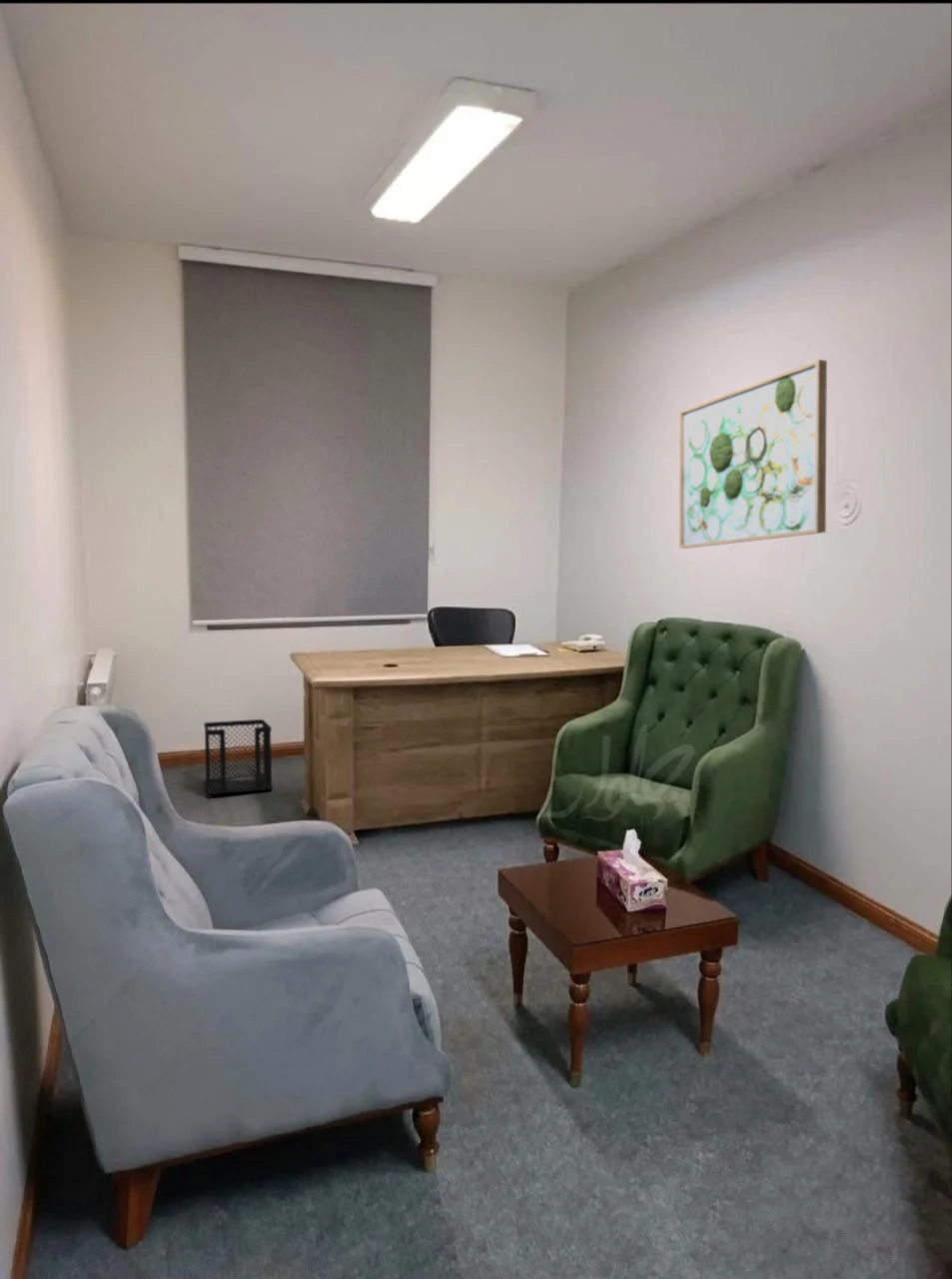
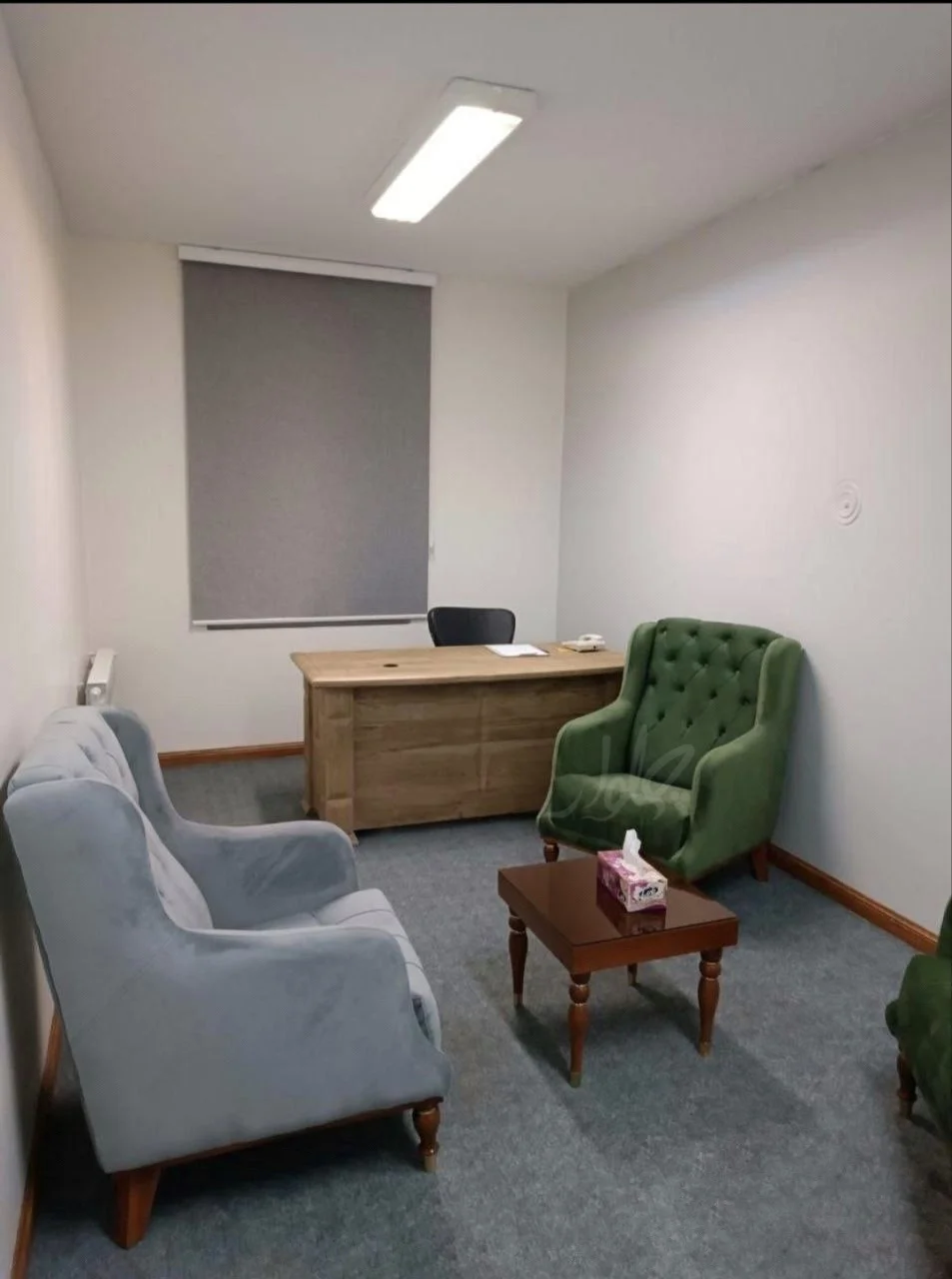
- wall art [678,359,828,550]
- wastebasket [203,718,274,795]
